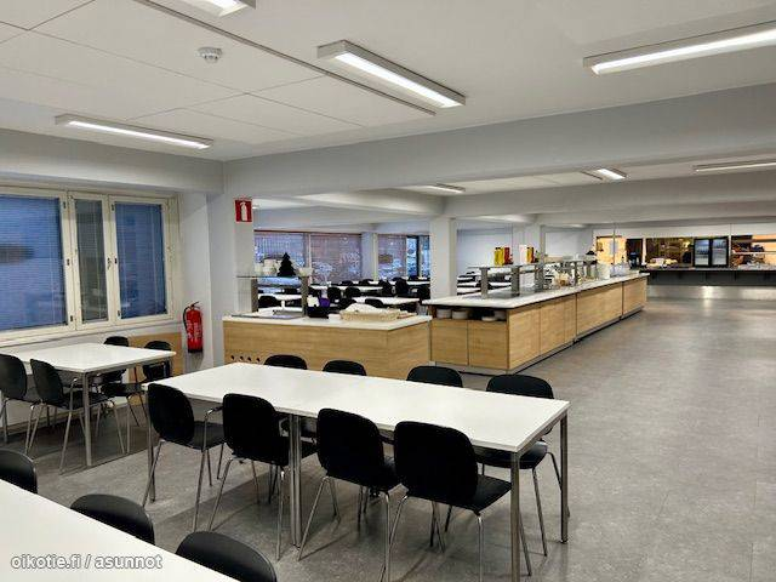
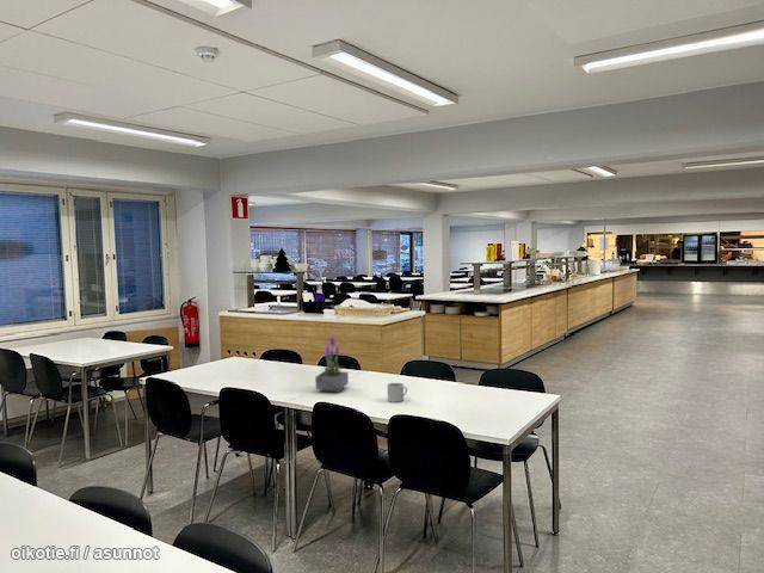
+ mug [387,382,408,403]
+ potted plant [314,331,350,394]
